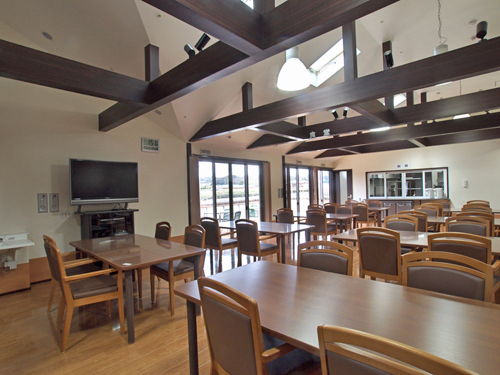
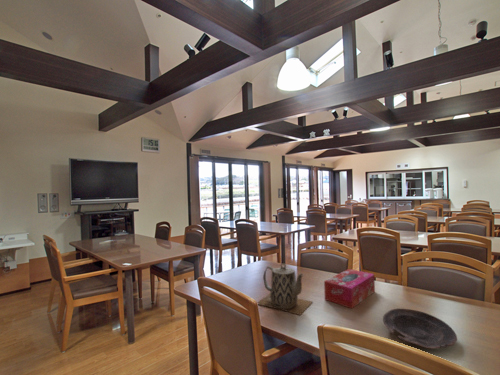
+ tissue box [323,268,376,309]
+ teapot [257,262,313,316]
+ bowl [382,308,458,350]
